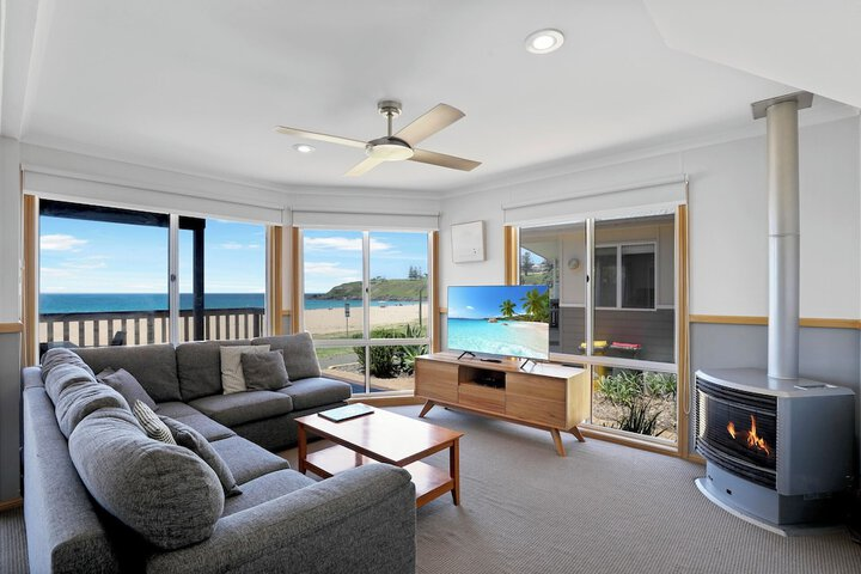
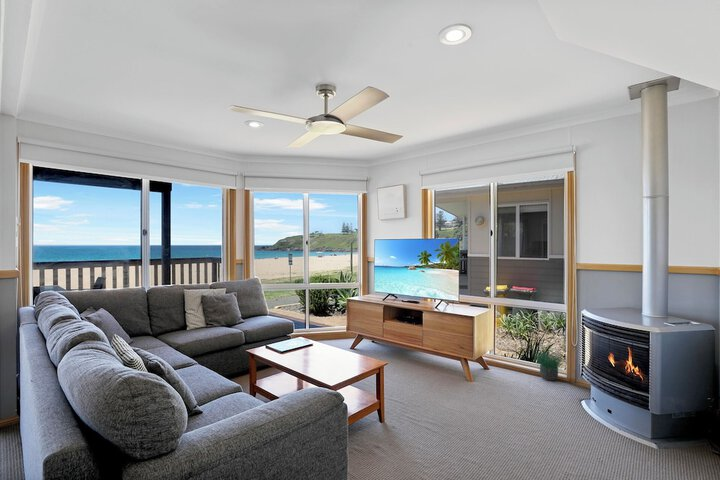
+ potted plant [532,343,568,382]
